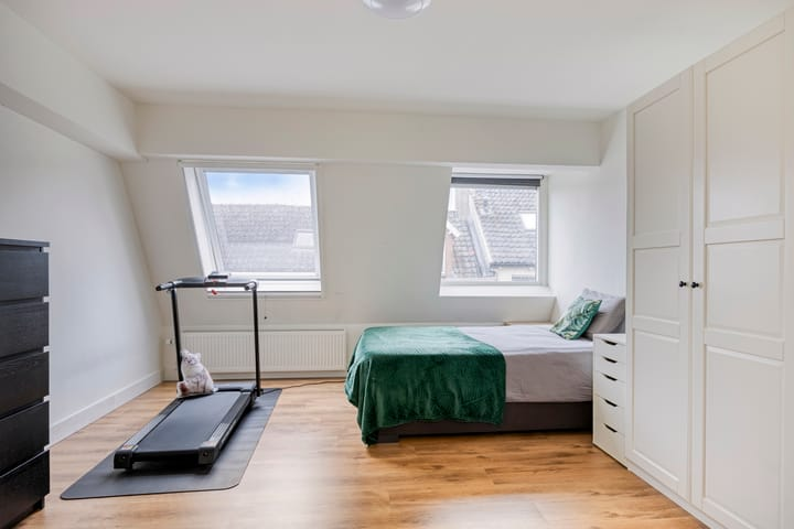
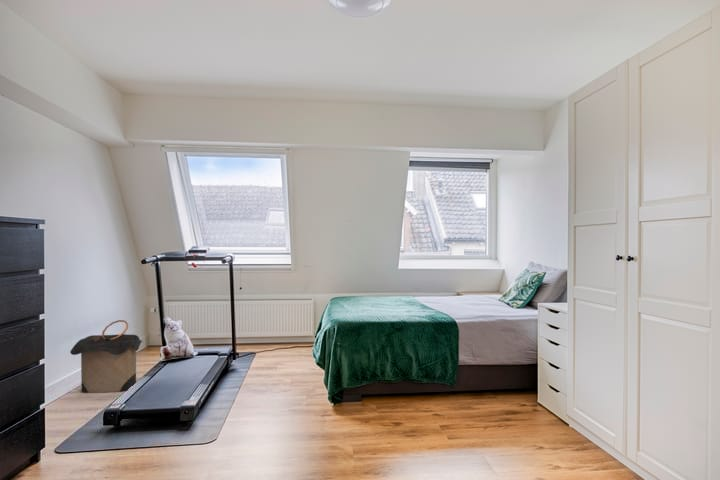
+ laundry hamper [69,319,143,394]
